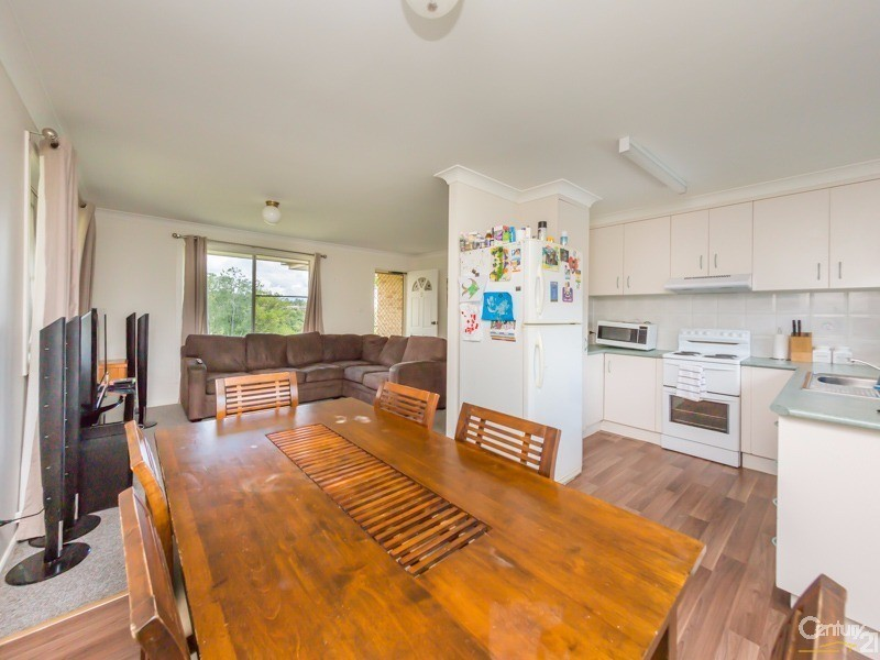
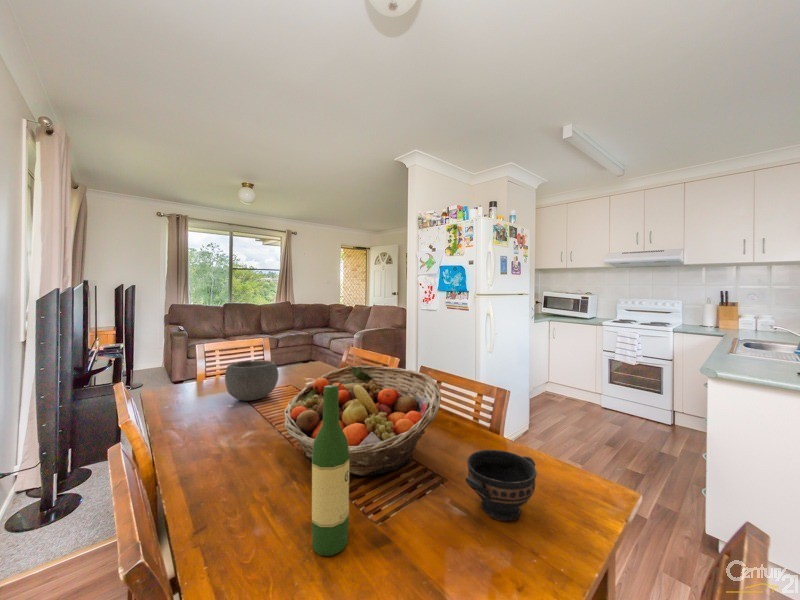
+ fruit basket [283,365,442,477]
+ wine bottle [311,385,350,557]
+ bowl [224,359,279,402]
+ bowl [464,449,538,522]
